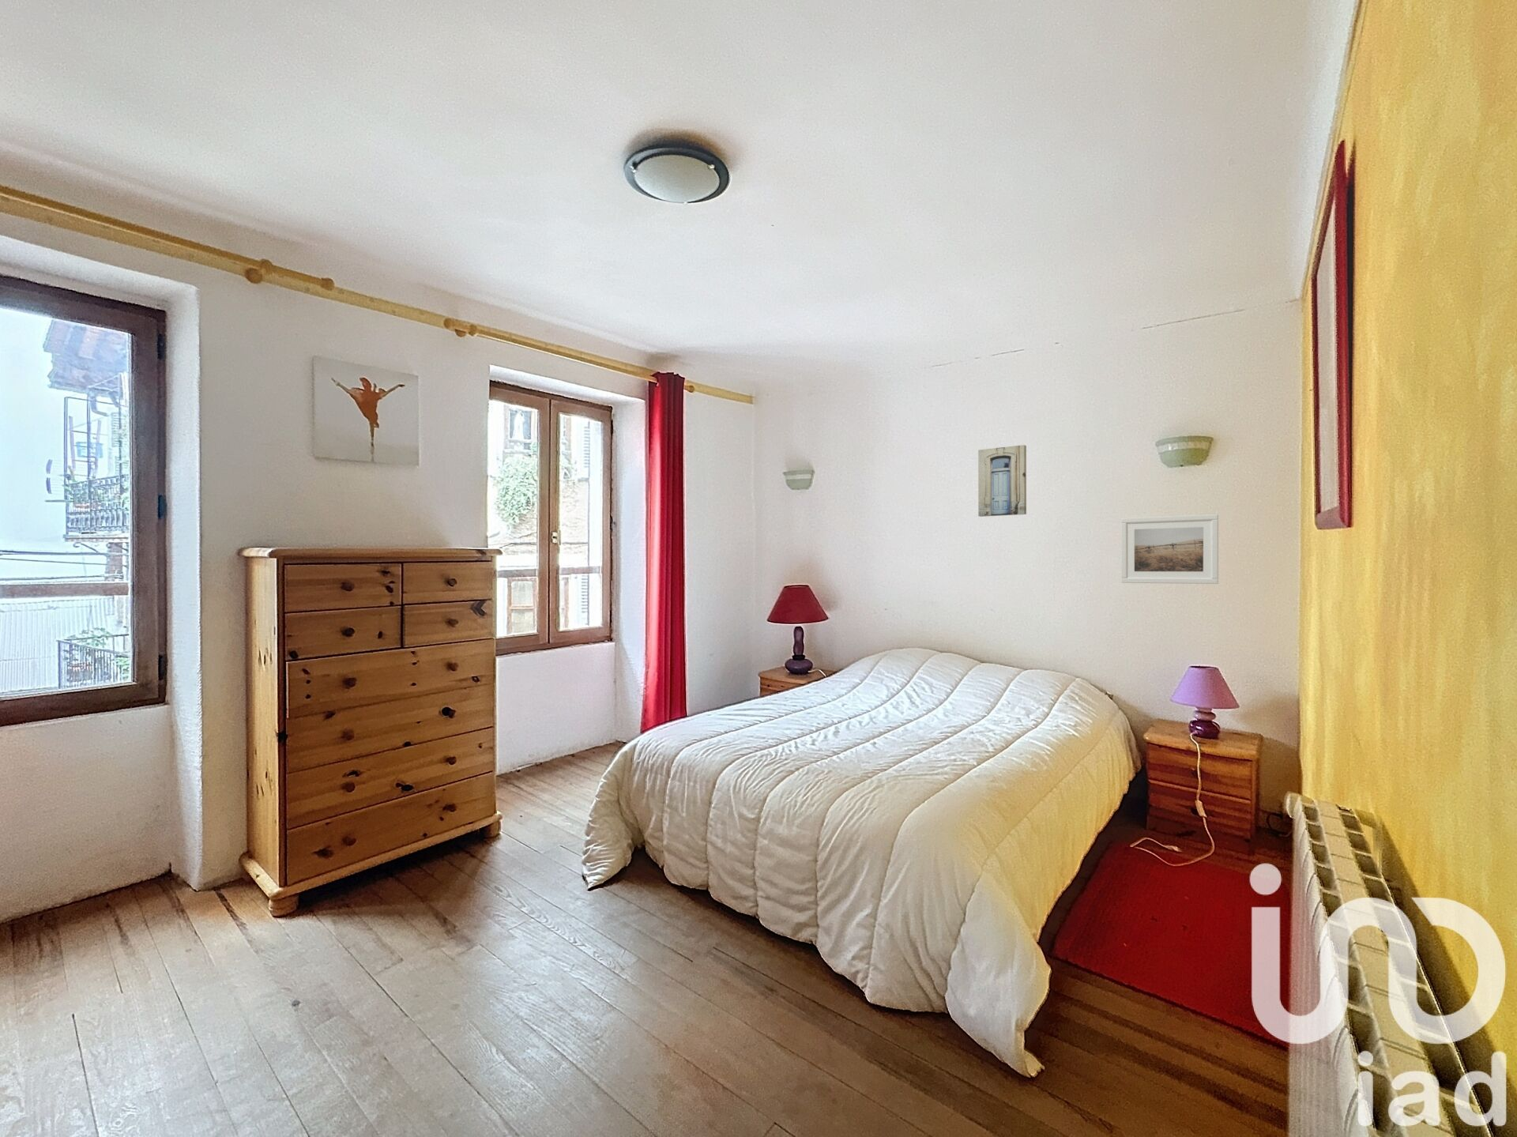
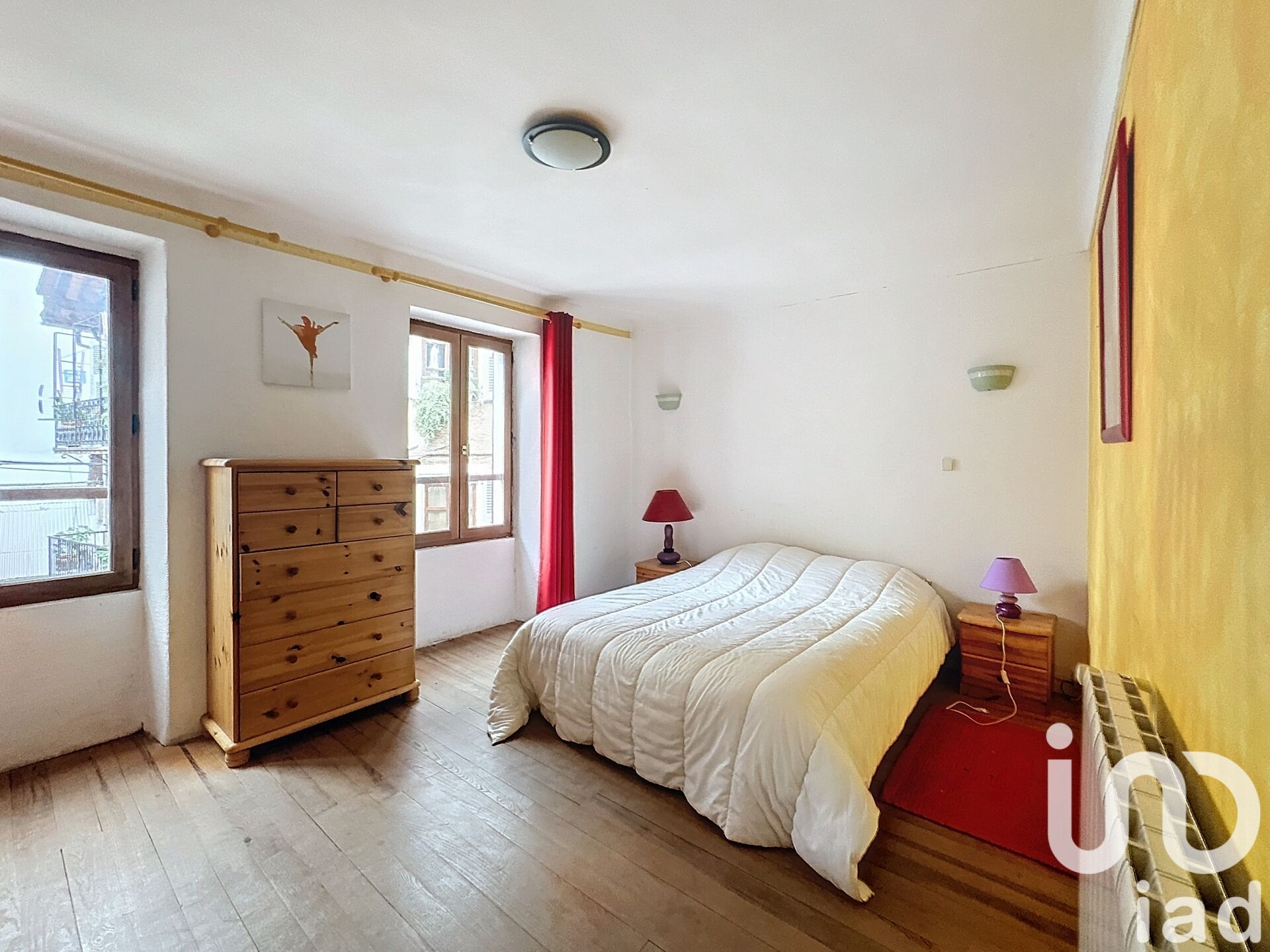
- wall art [977,444,1027,517]
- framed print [1120,514,1220,585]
